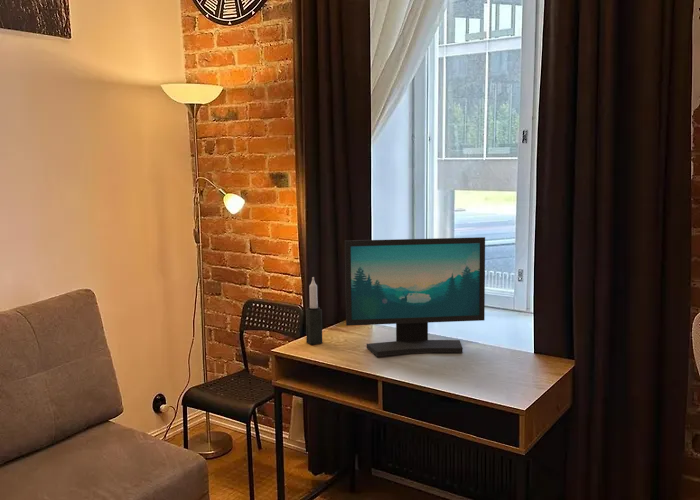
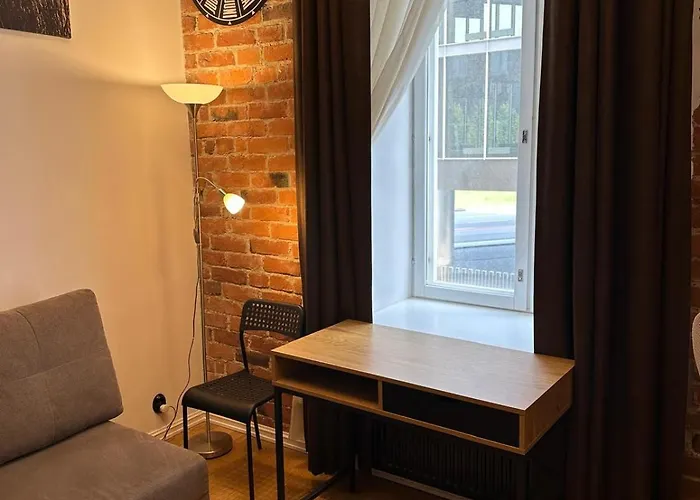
- computer monitor [344,236,486,357]
- candle [305,276,323,346]
